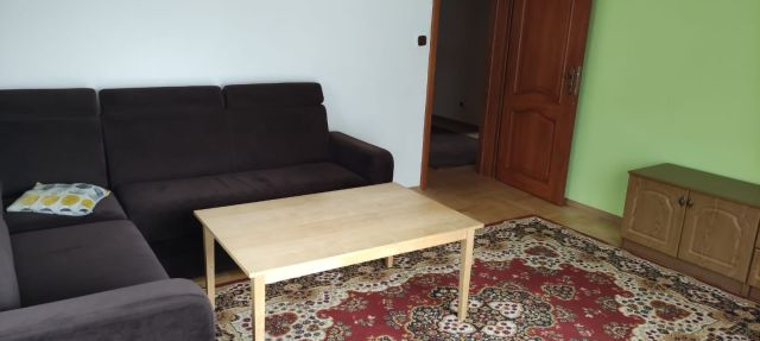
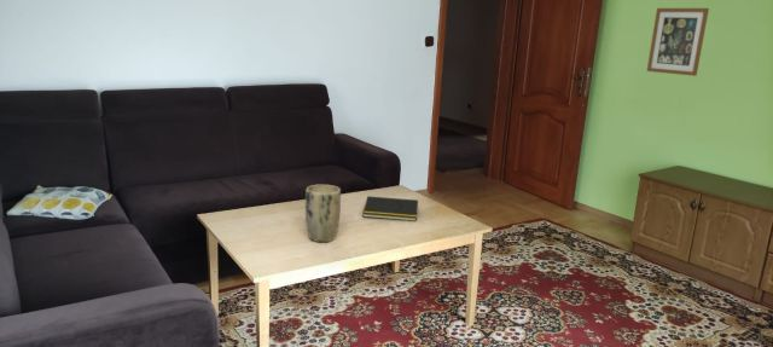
+ wall art [646,7,710,77]
+ notepad [361,195,419,222]
+ plant pot [304,184,342,243]
